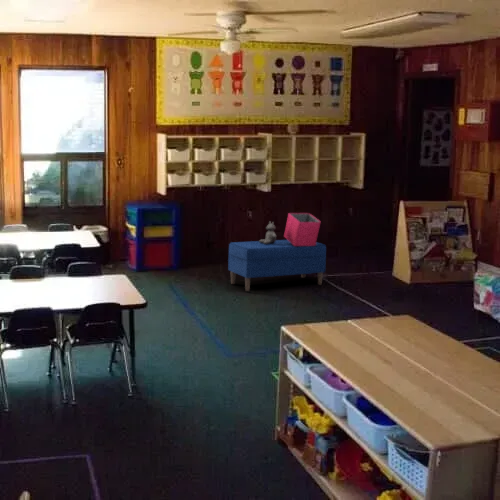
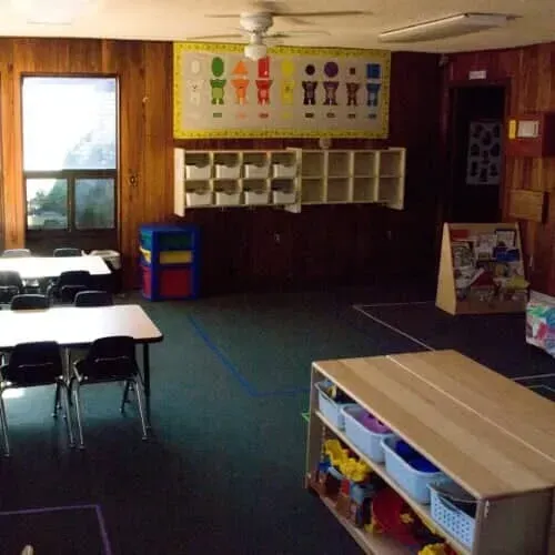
- bench [227,239,327,292]
- storage bin [283,212,322,246]
- stuffed bear [258,220,277,245]
